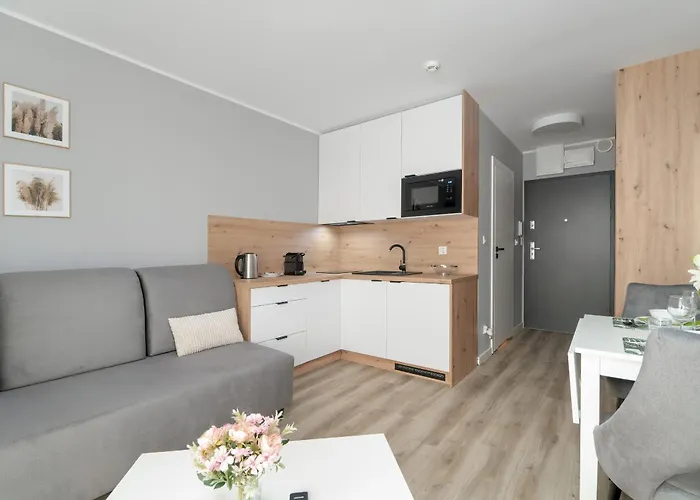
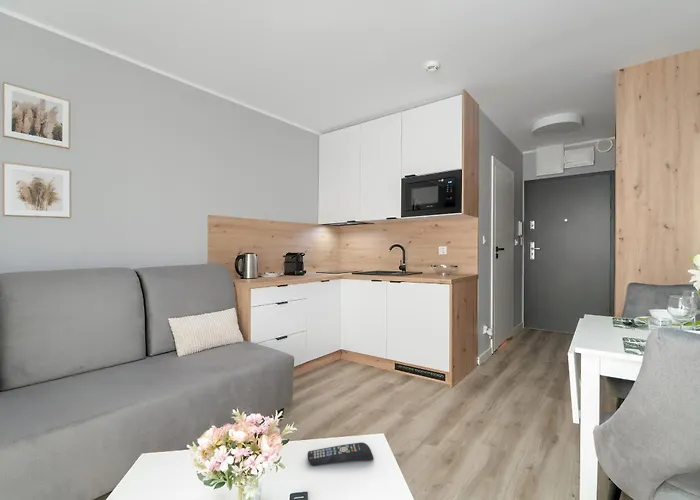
+ remote control [307,441,374,466]
